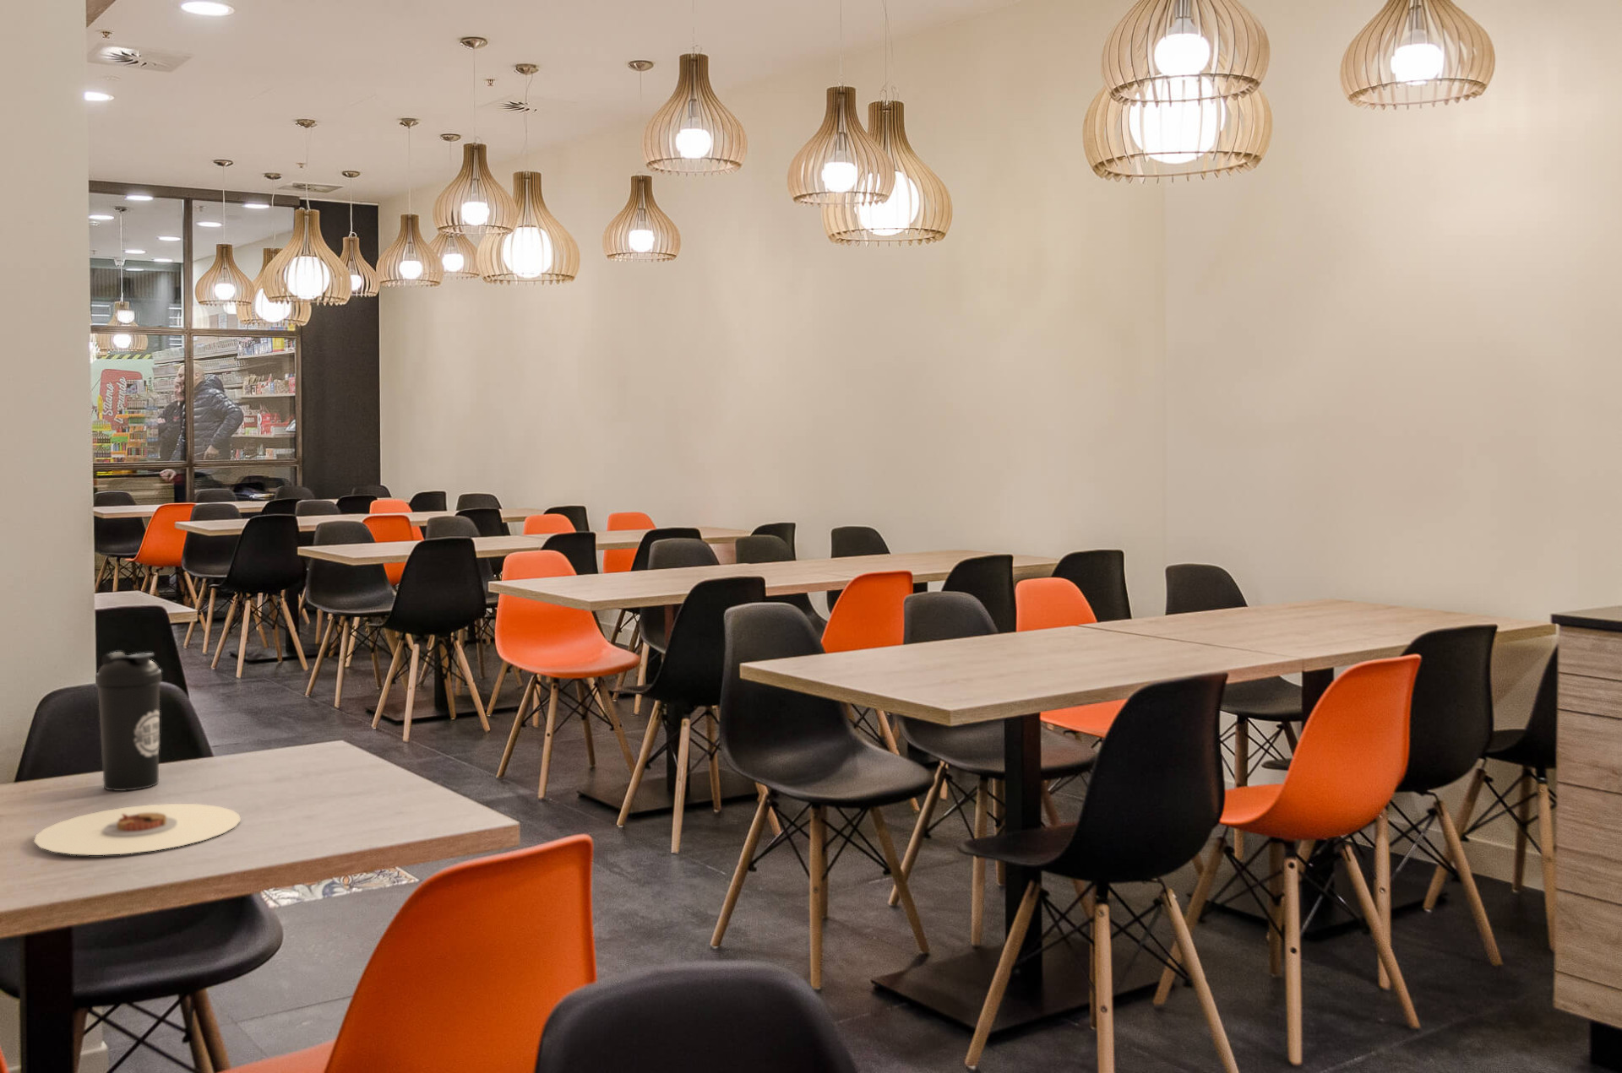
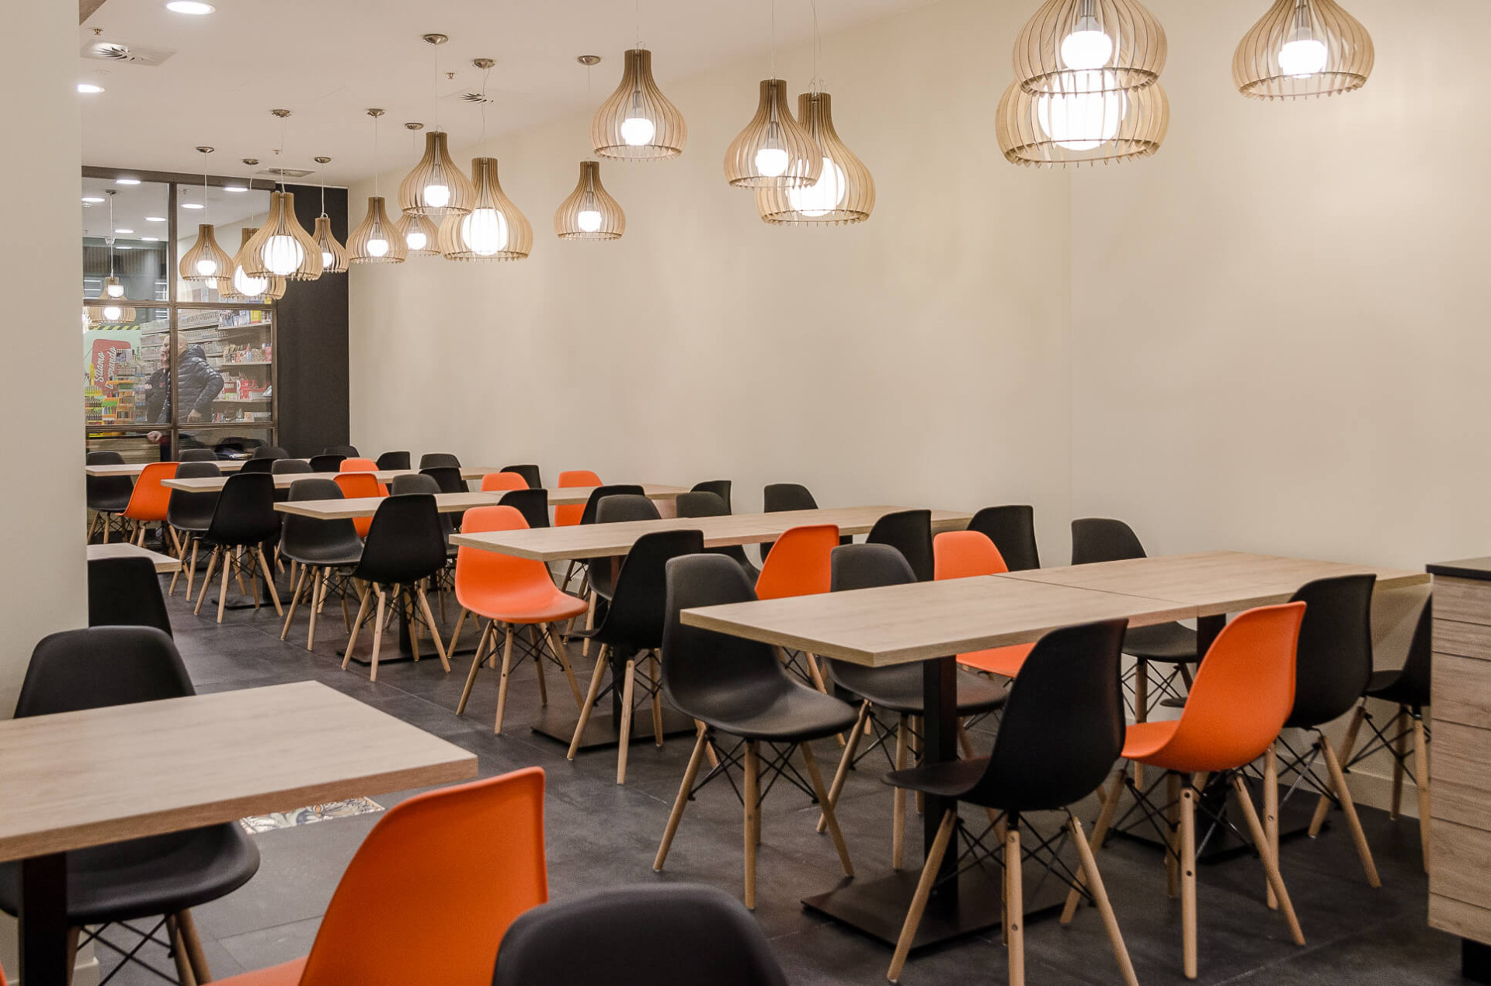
- water bottle [95,651,162,792]
- plate [34,802,242,856]
